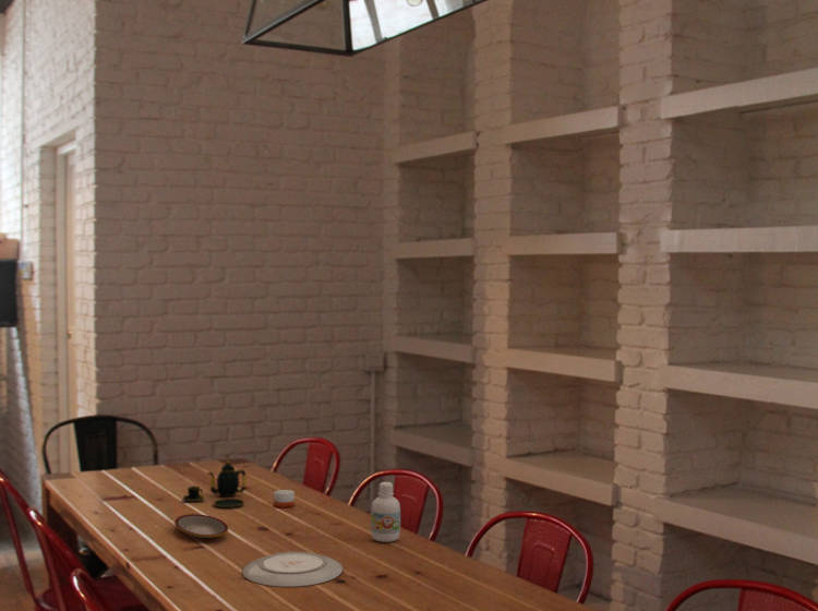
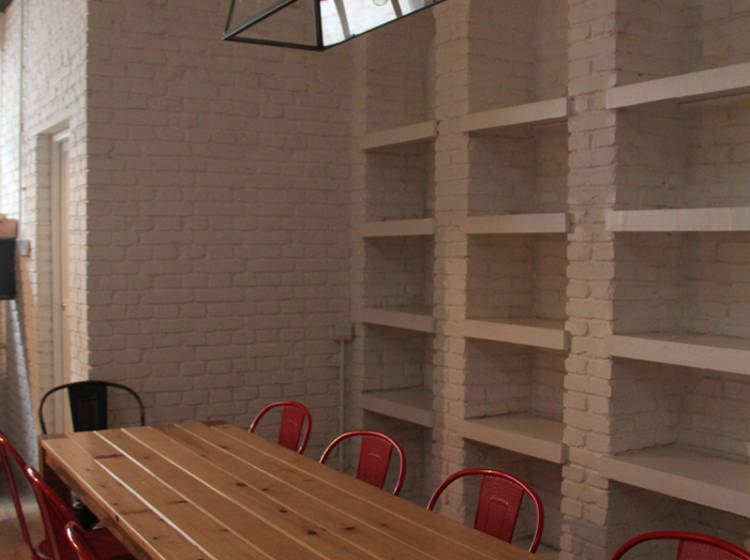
- teapot [182,460,248,510]
- bottle [370,481,401,543]
- plate [173,513,229,539]
- candle [273,489,296,508]
- plate [241,551,344,588]
